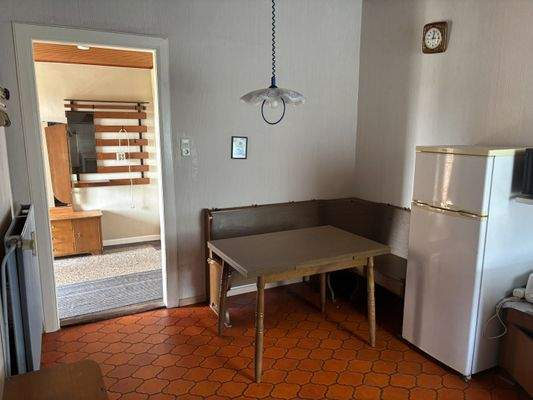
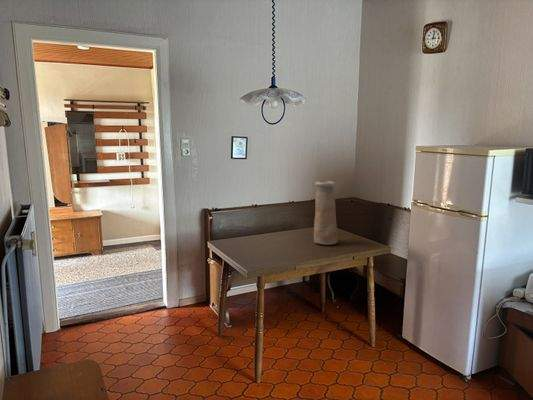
+ vase [313,180,339,246]
